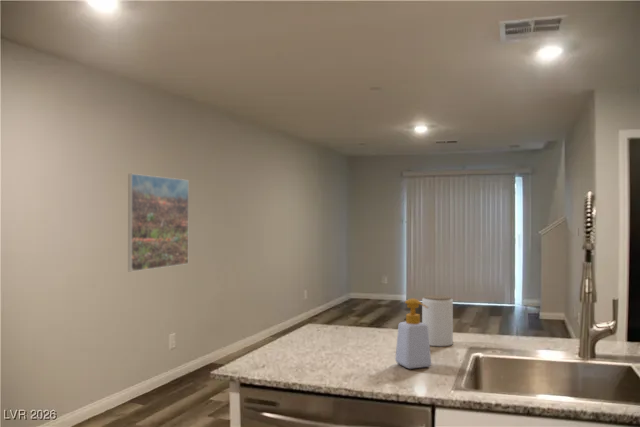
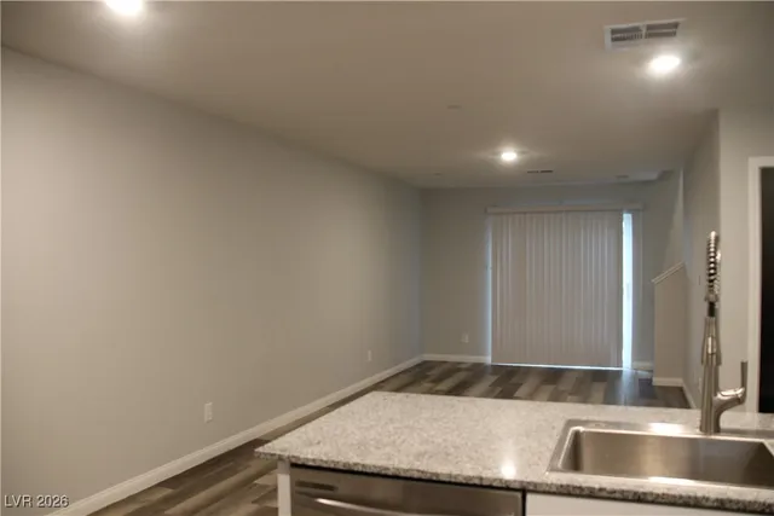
- soap bottle [394,298,432,370]
- jar [421,294,454,347]
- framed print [127,173,190,272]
